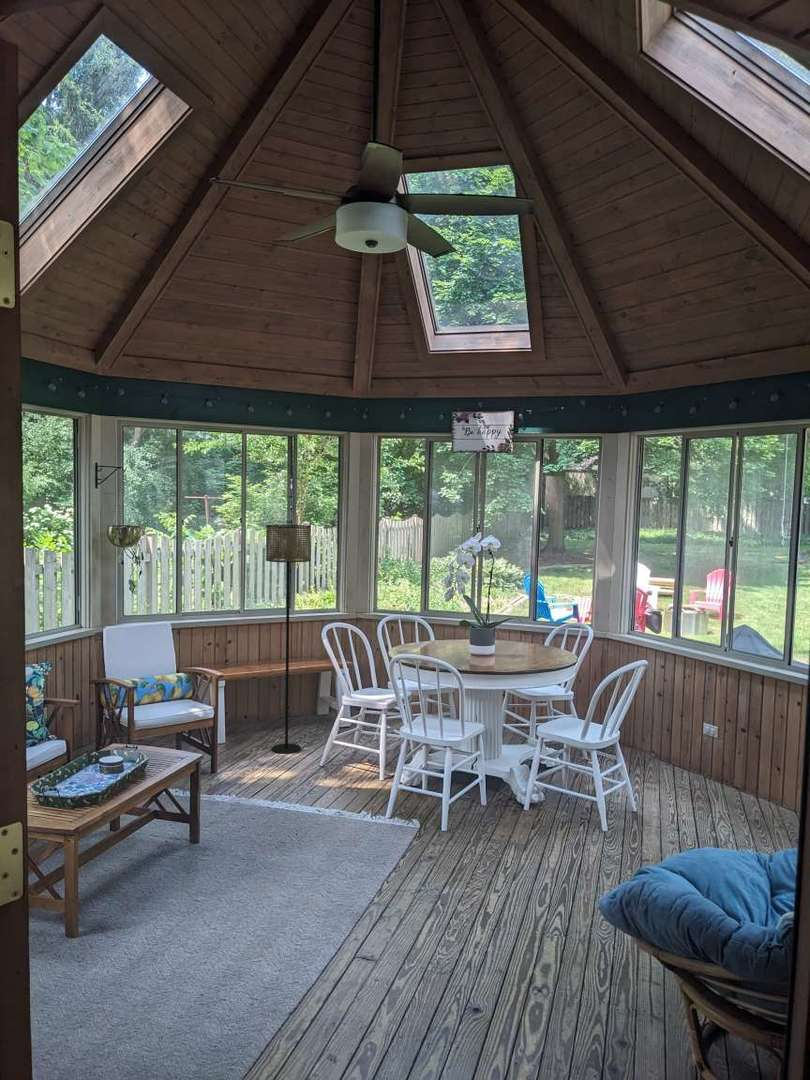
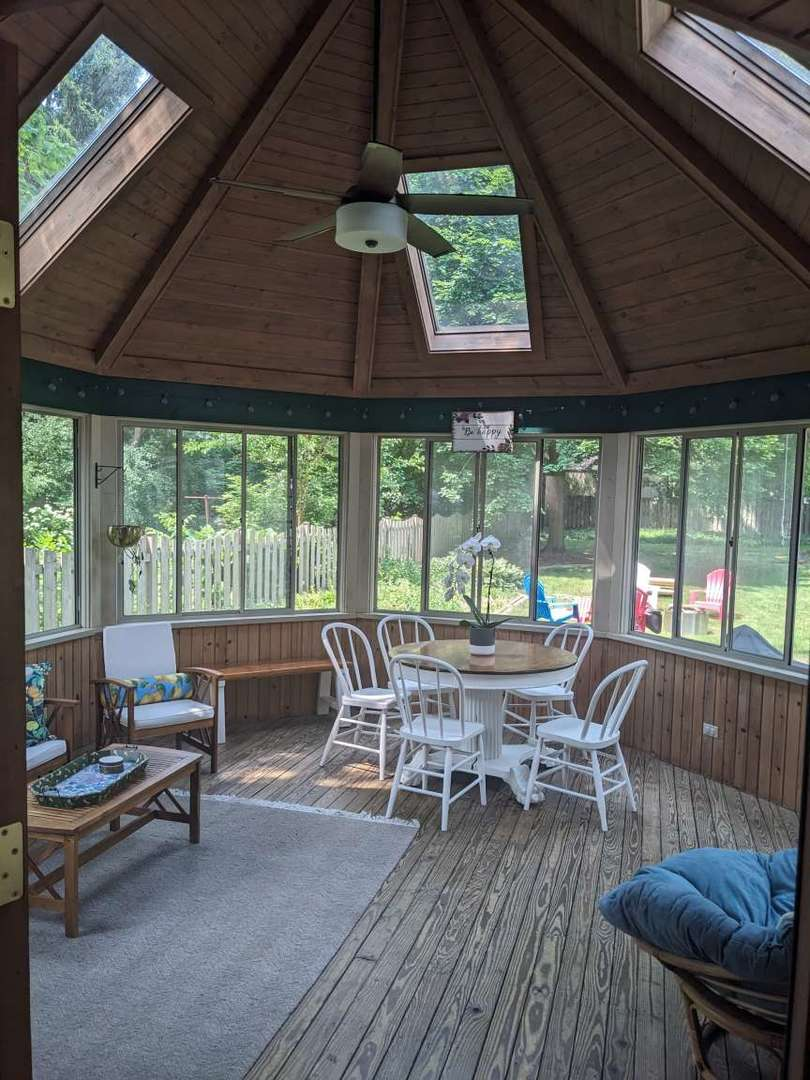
- floor lamp [265,524,312,755]
